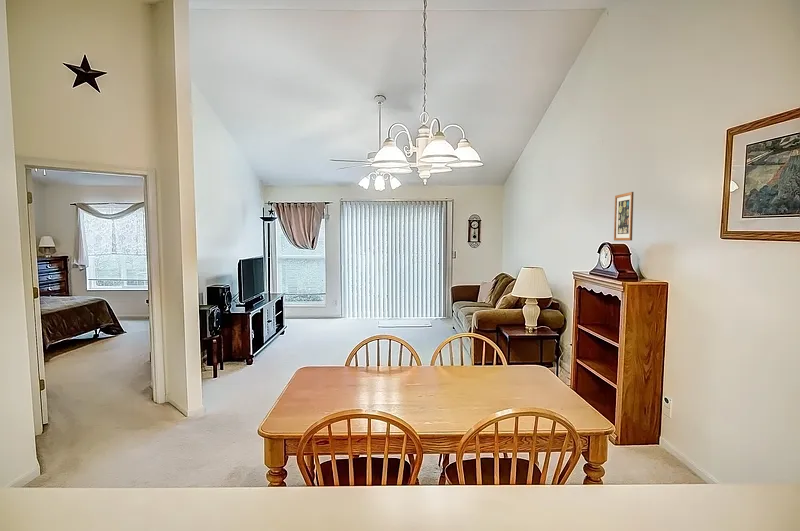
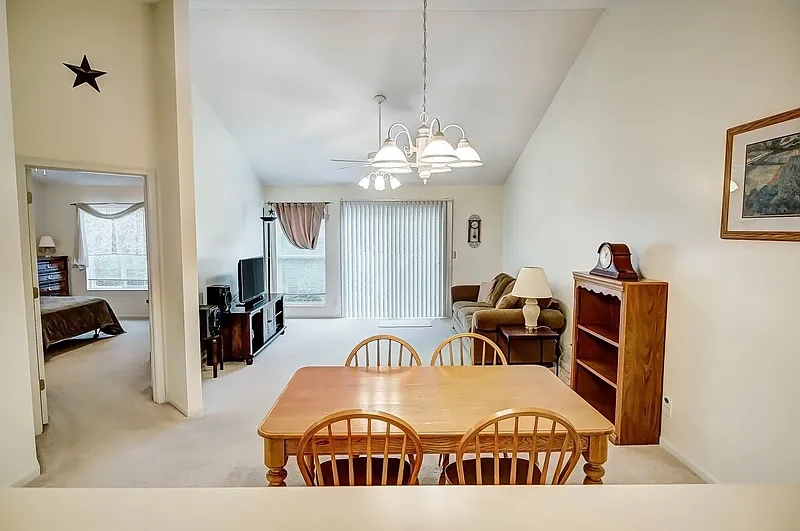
- wall art [613,191,634,242]
